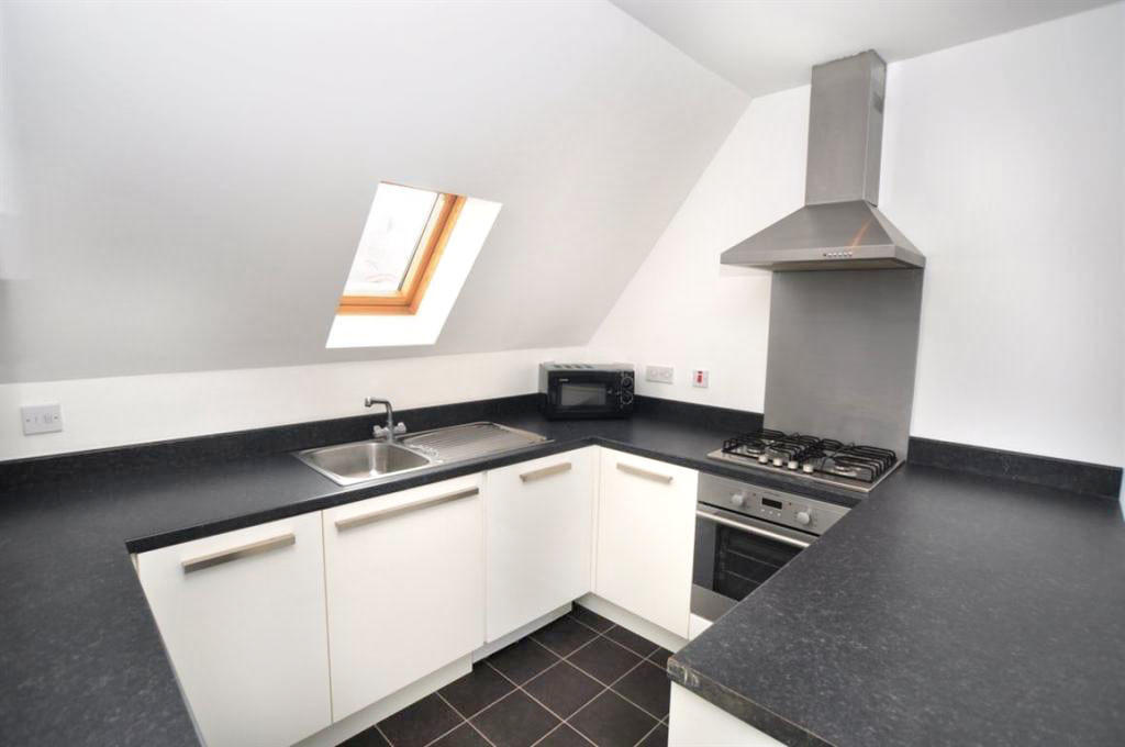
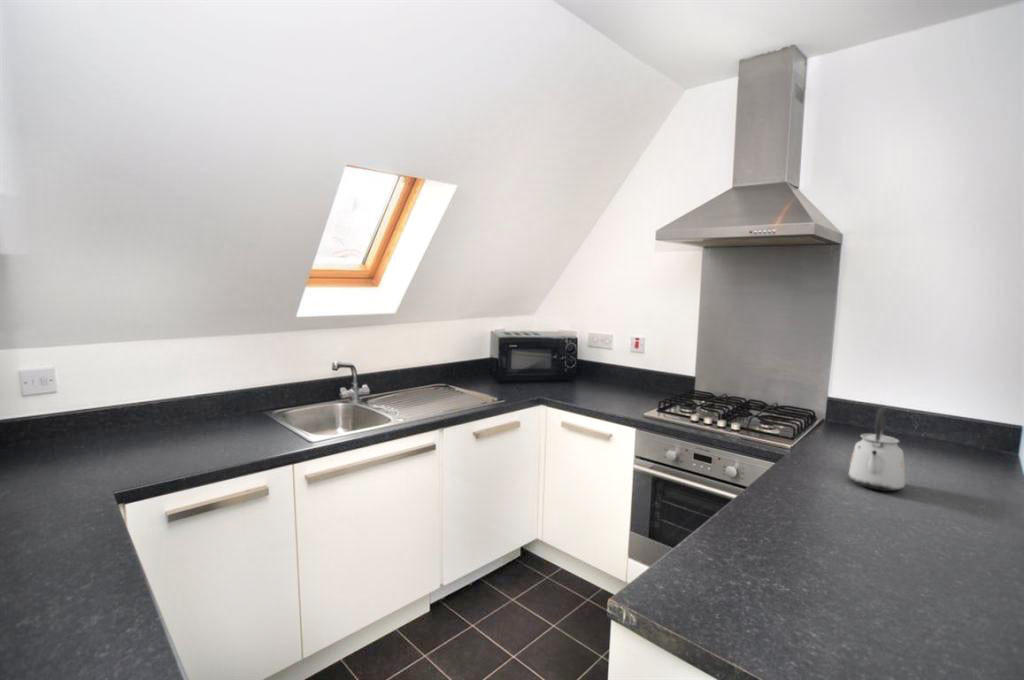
+ kettle [848,406,906,492]
